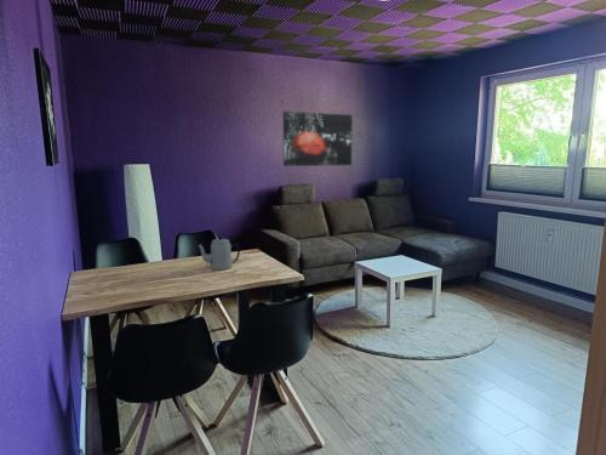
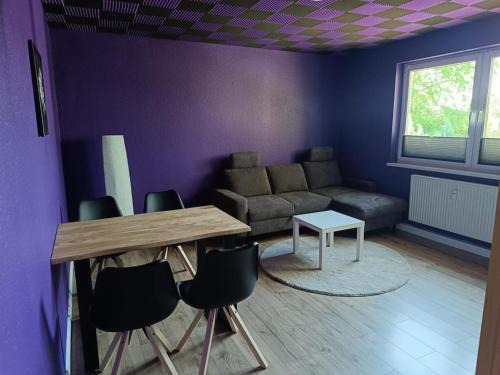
- wall art [282,110,354,167]
- teapot [196,235,241,271]
